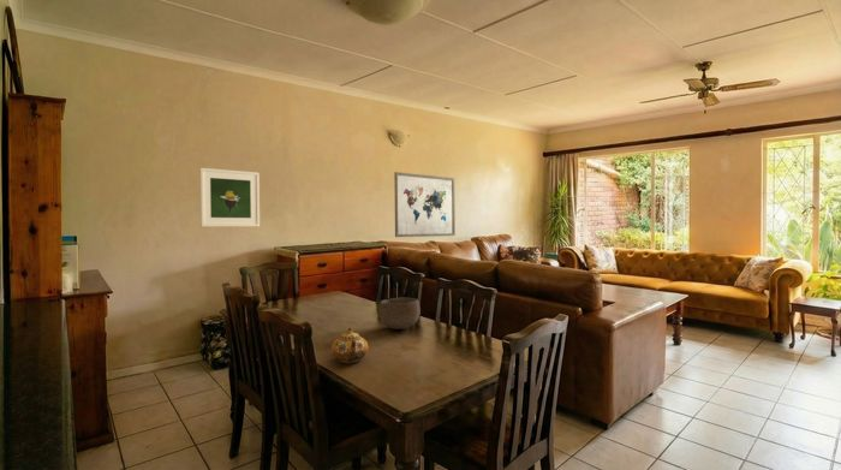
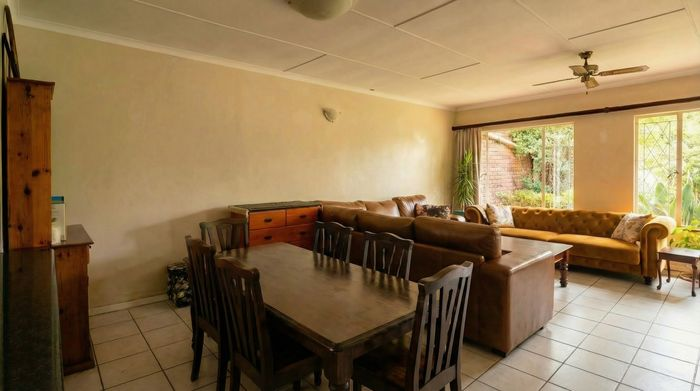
- bowl [377,297,422,331]
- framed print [198,167,261,228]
- teapot [330,327,370,364]
- wall art [393,171,457,238]
